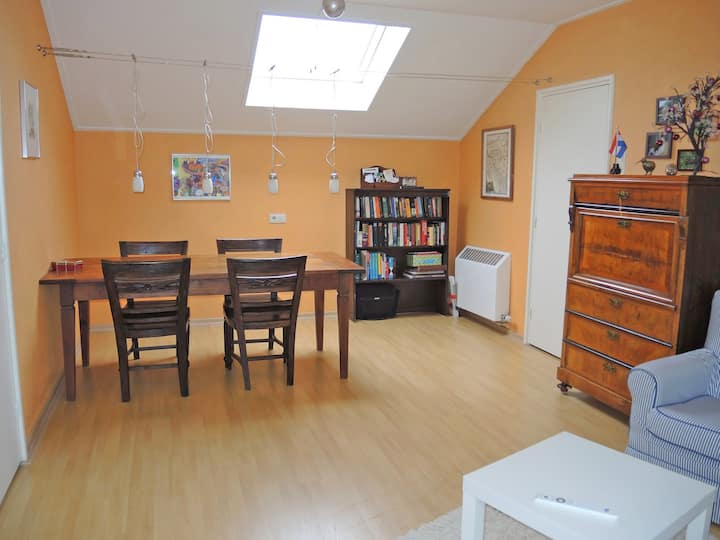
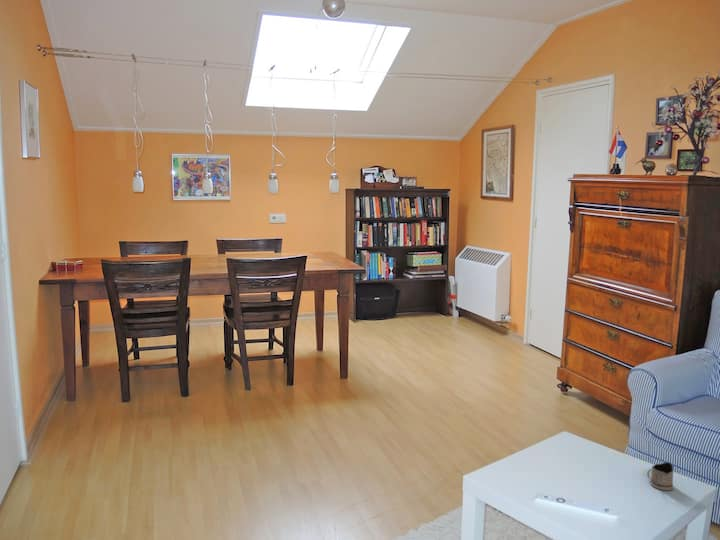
+ tea glass holder [646,461,674,491]
